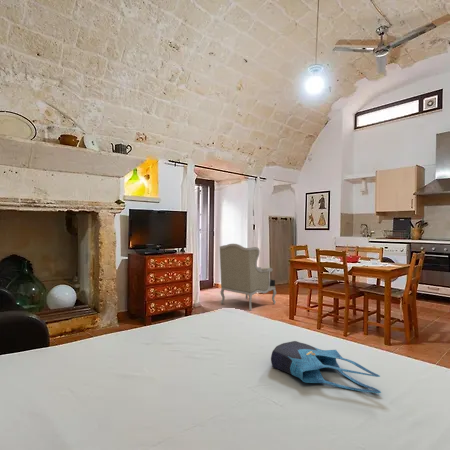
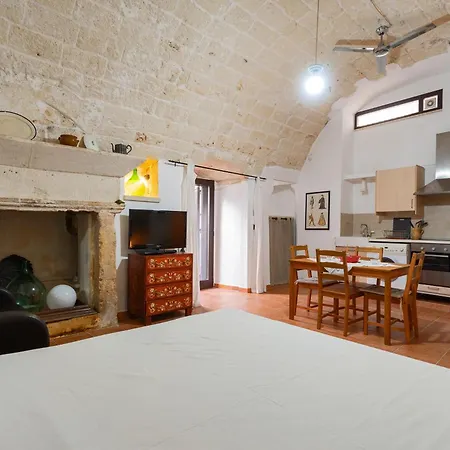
- tote bag [270,340,382,394]
- armchair [219,243,277,312]
